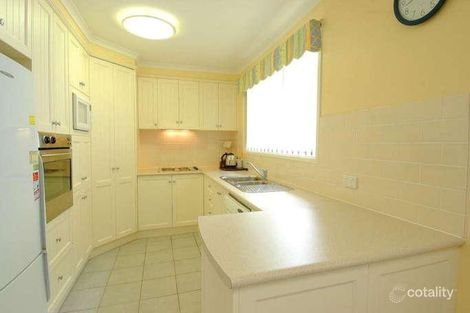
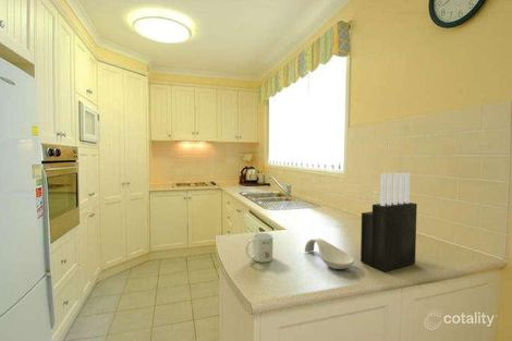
+ spoon rest [304,238,355,270]
+ mug [244,232,273,264]
+ knife block [359,172,418,272]
